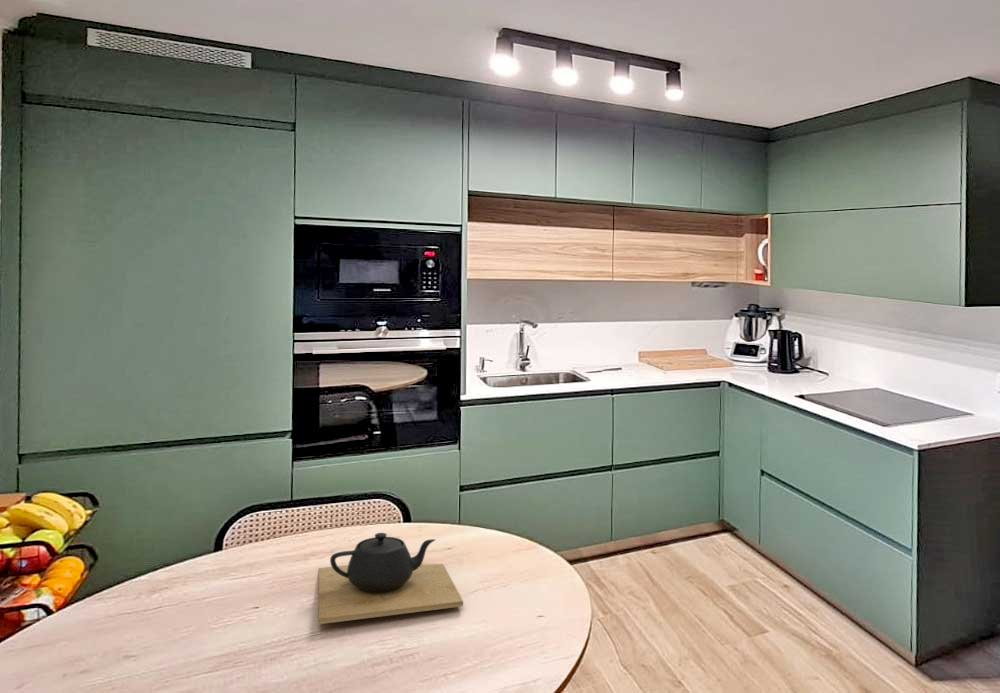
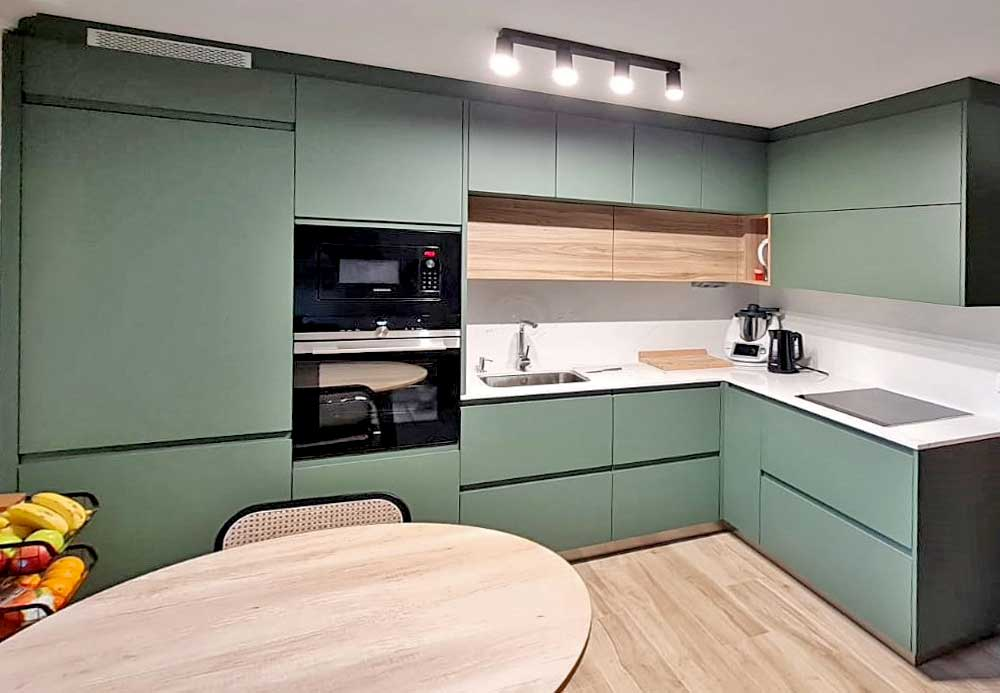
- teapot [318,532,464,625]
